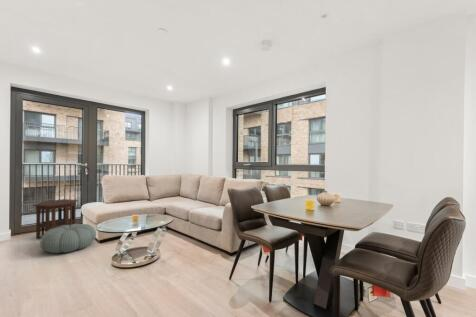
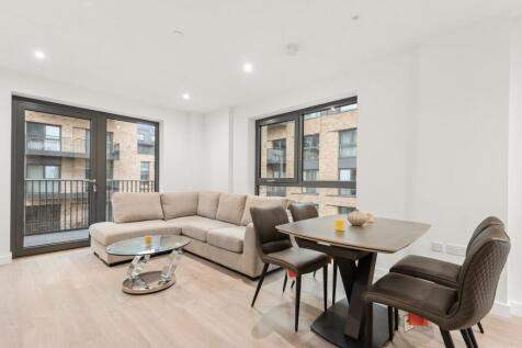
- pouf [39,223,97,254]
- side table [33,198,79,240]
